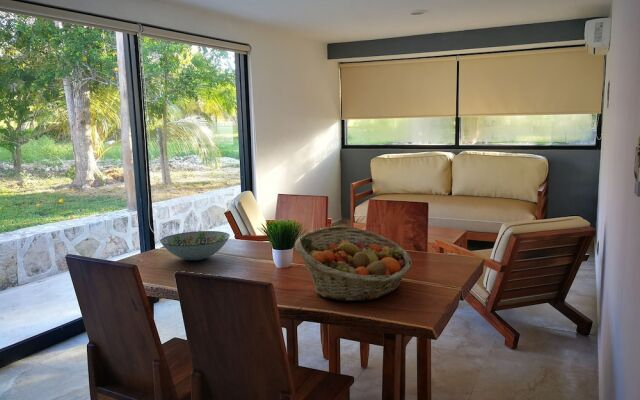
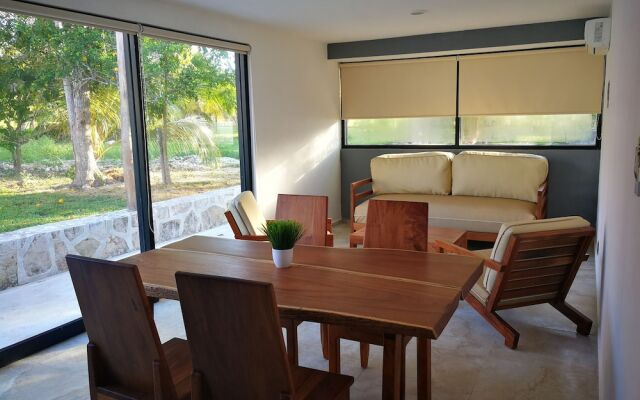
- decorative bowl [159,230,231,261]
- fruit basket [294,225,413,302]
